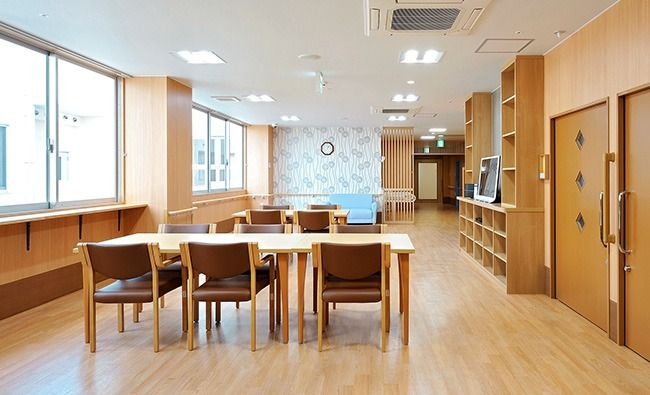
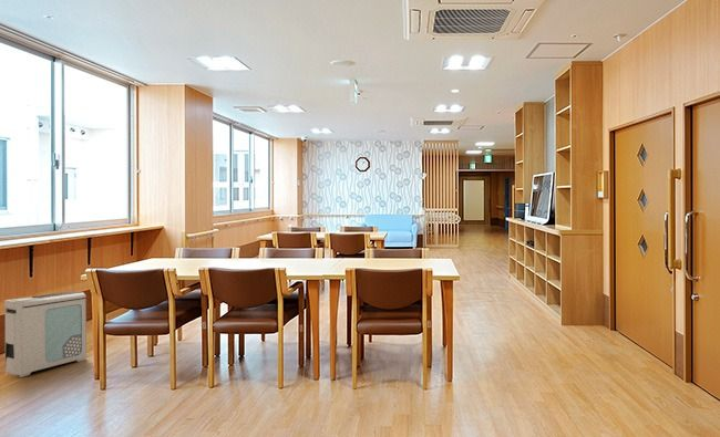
+ air purifier [3,291,88,378]
